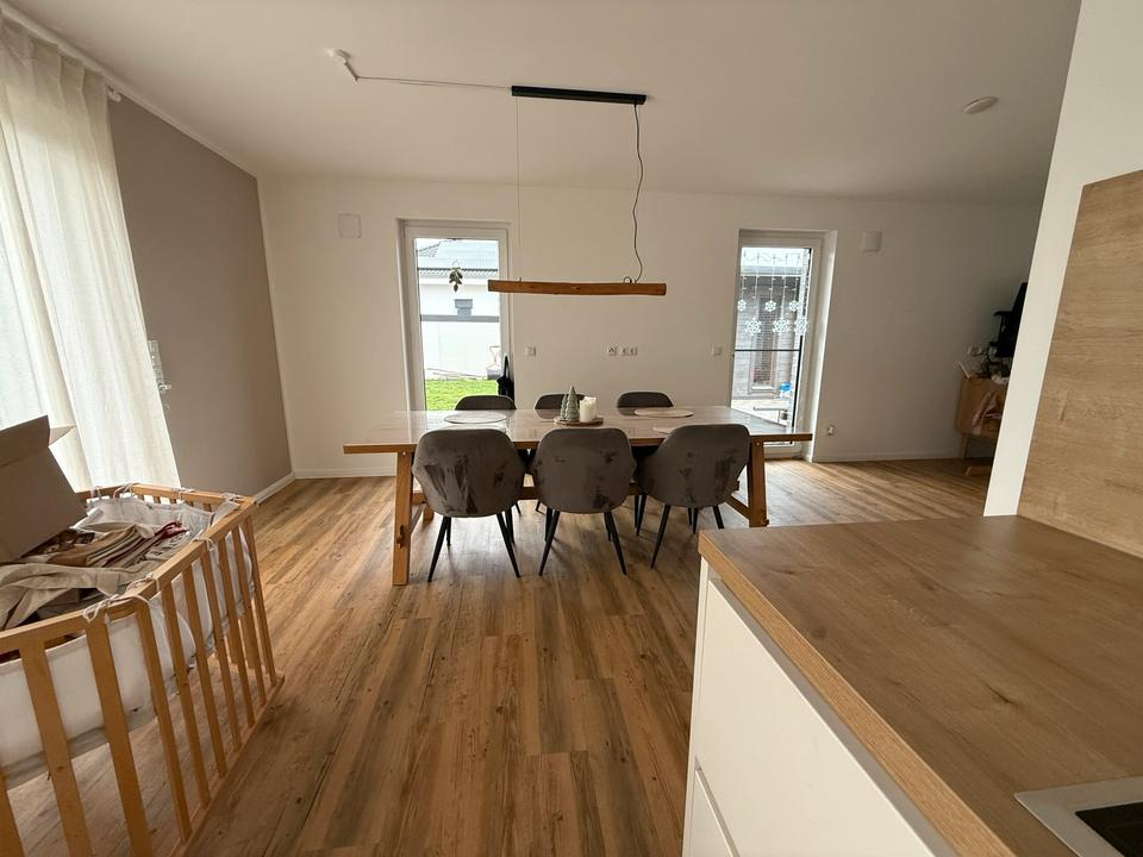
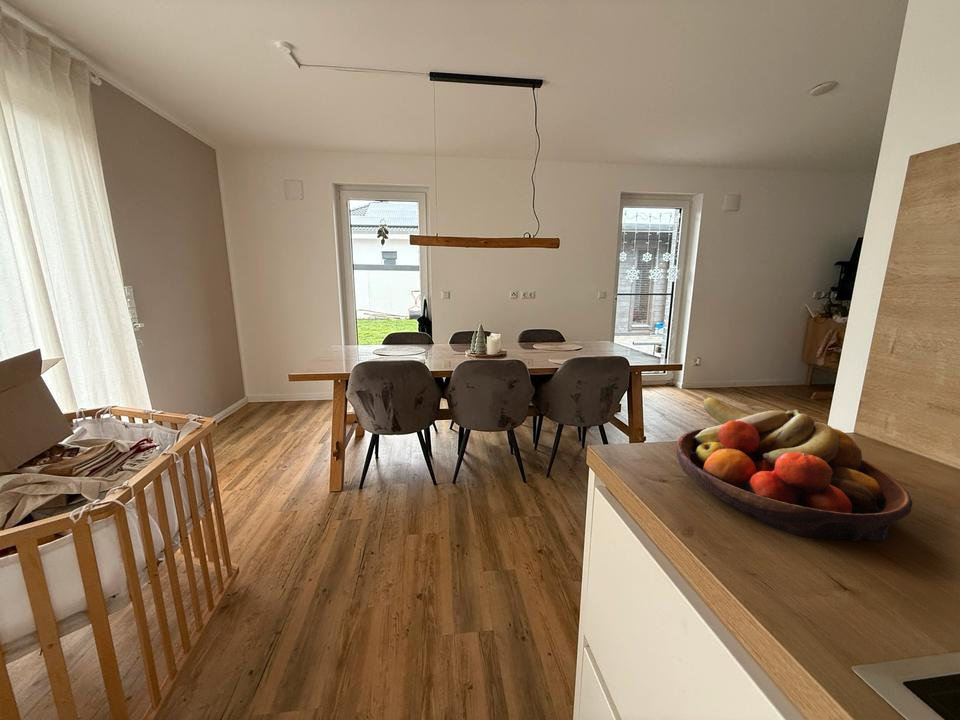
+ fruit bowl [675,396,913,543]
